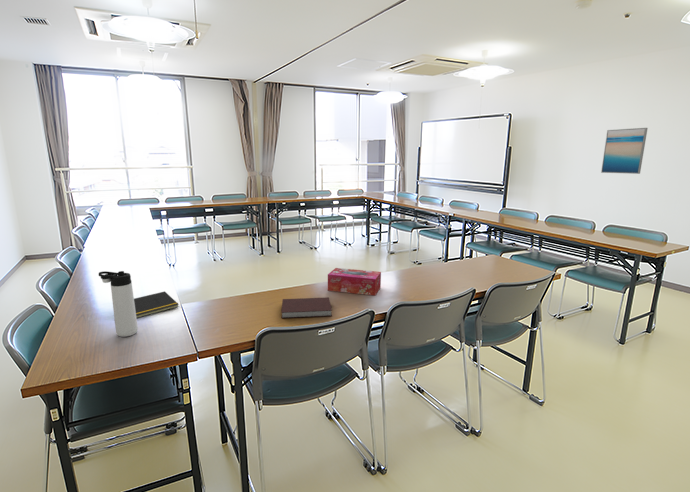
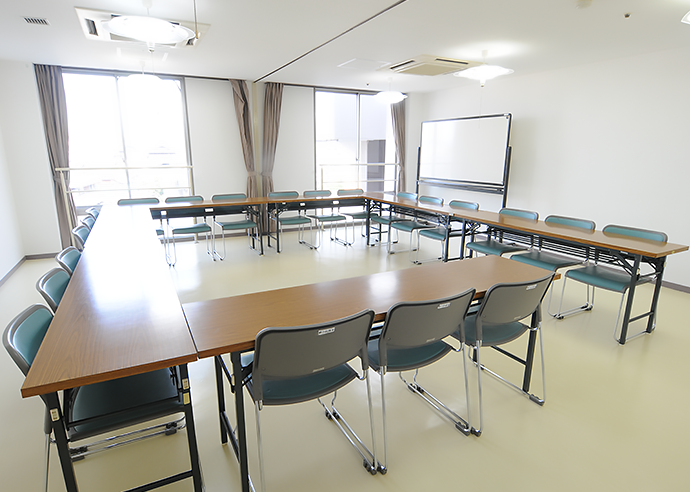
- notepad [134,290,180,319]
- notebook [280,296,333,319]
- tissue box [327,267,382,296]
- wall art [600,127,649,175]
- thermos bottle [98,270,139,338]
